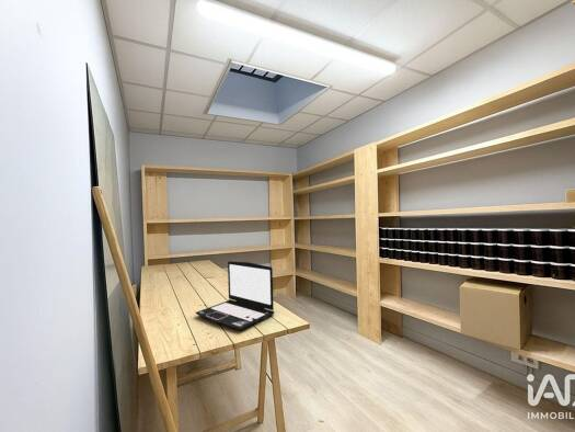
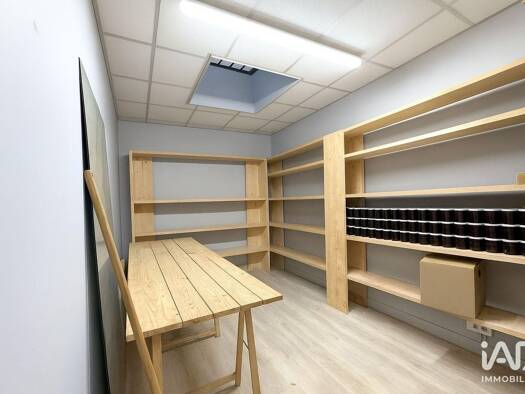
- laptop [195,260,275,331]
